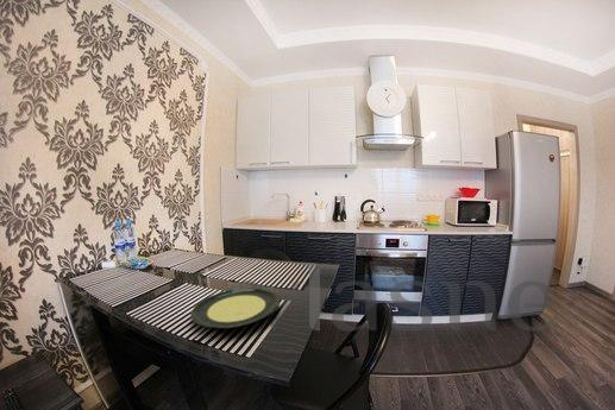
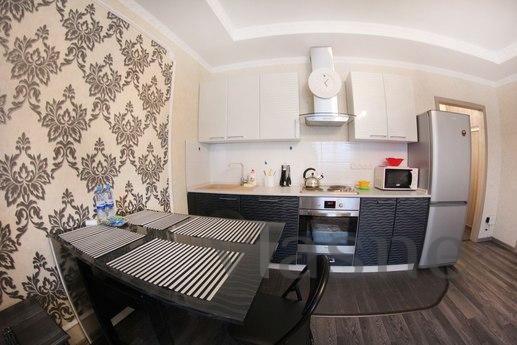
- plate [189,288,281,329]
